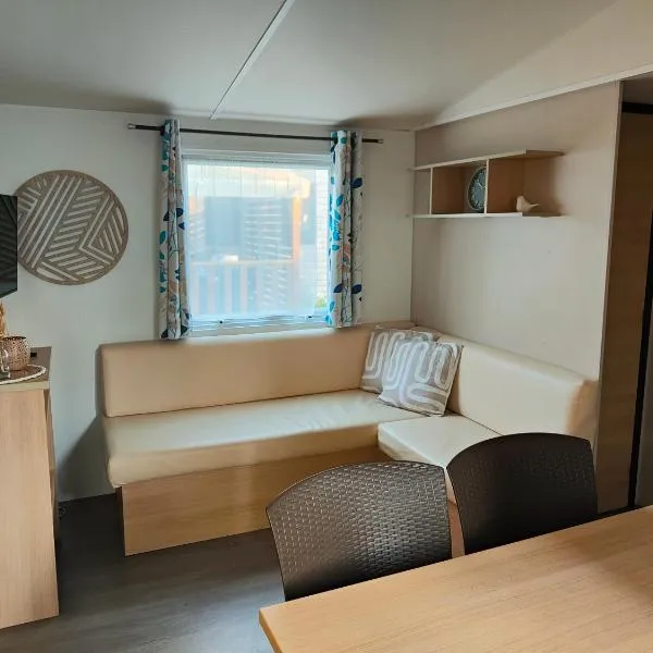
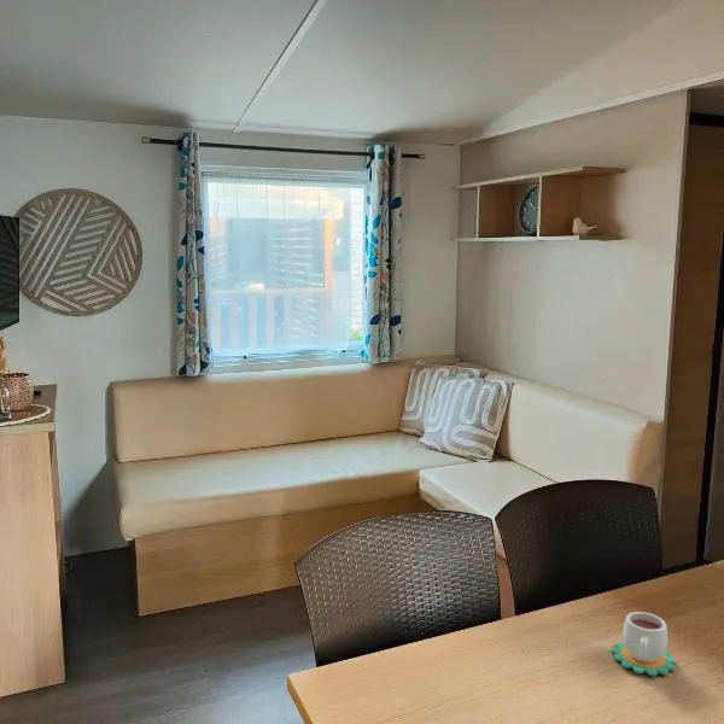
+ mug [611,611,677,677]
